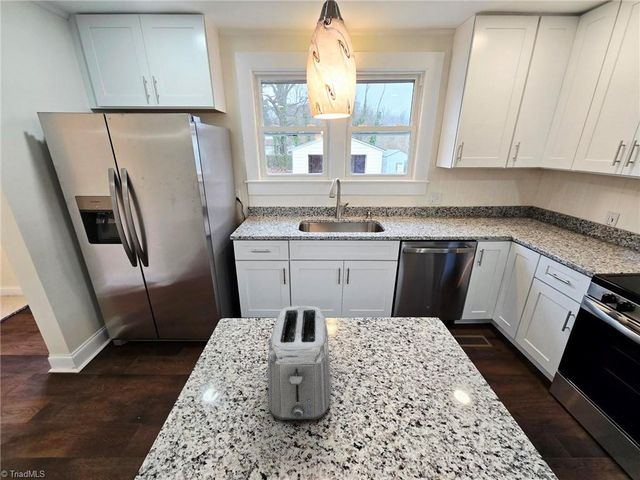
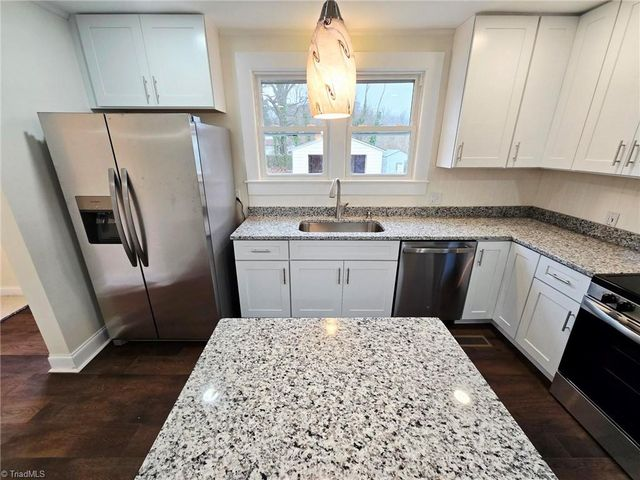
- toaster [267,305,331,421]
